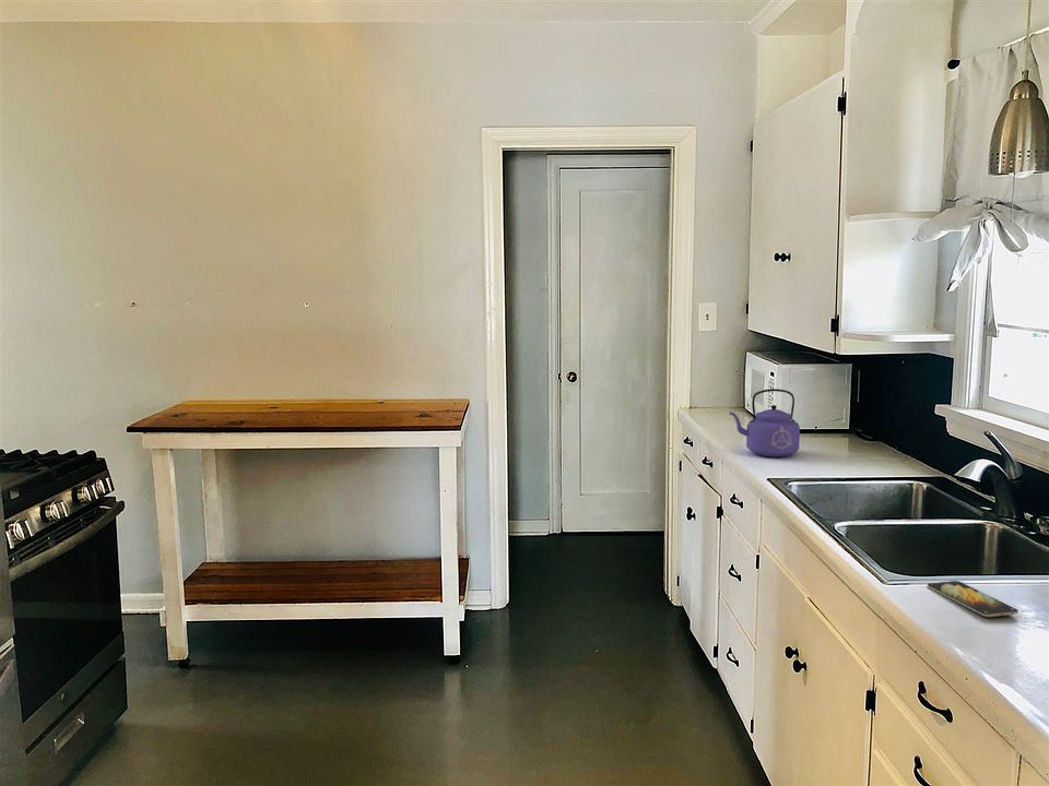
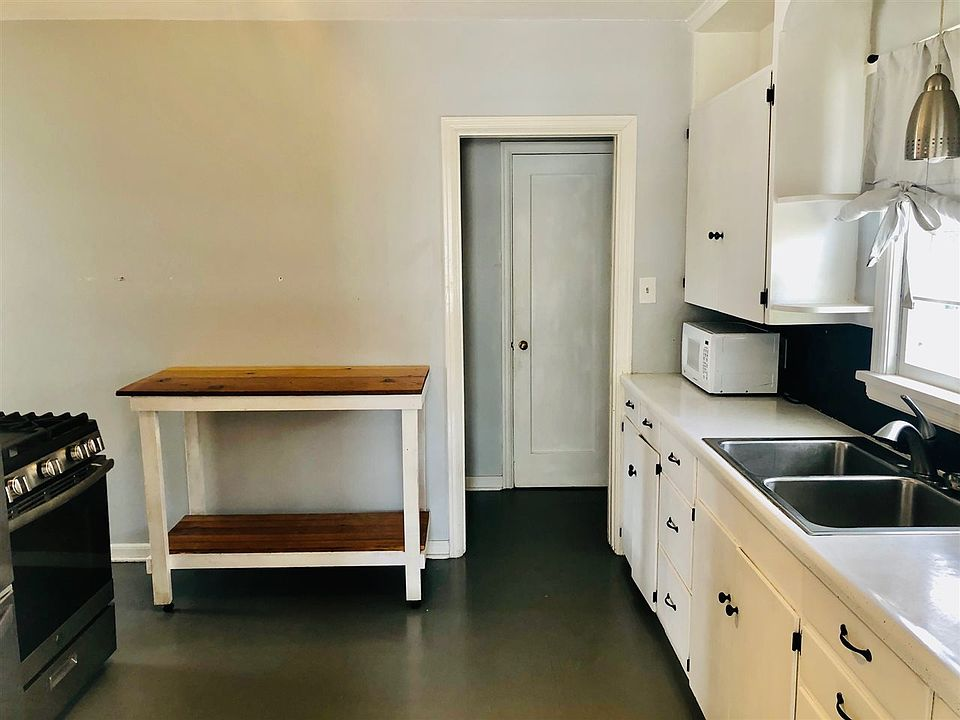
- smartphone [927,580,1019,618]
- kettle [729,388,801,458]
